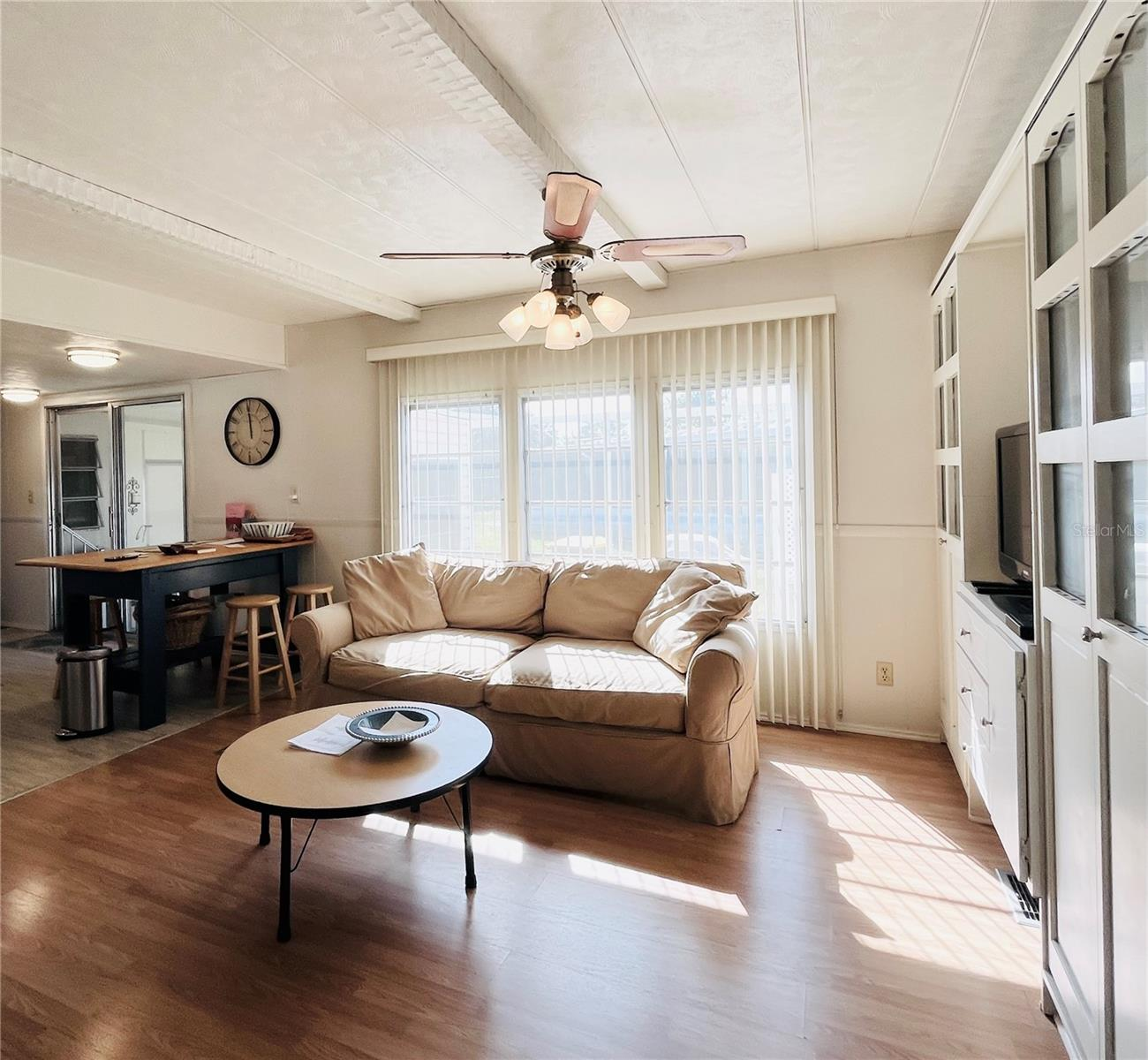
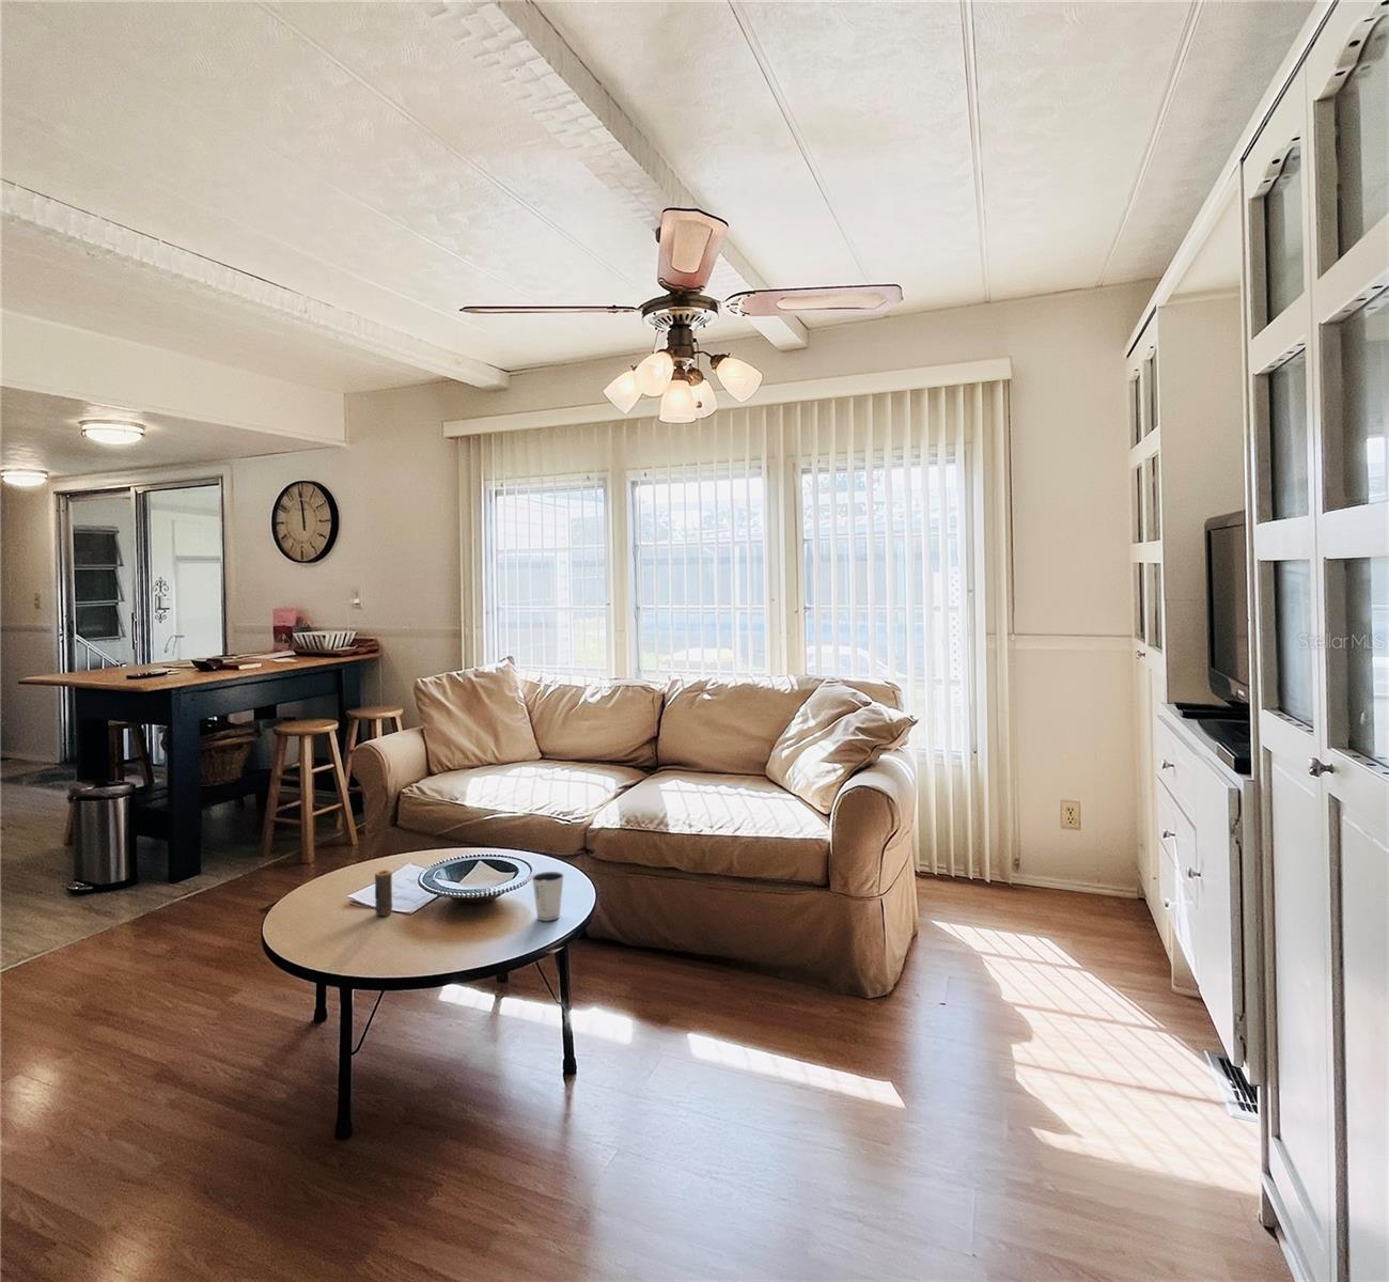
+ candle [374,868,393,917]
+ dixie cup [531,871,565,922]
